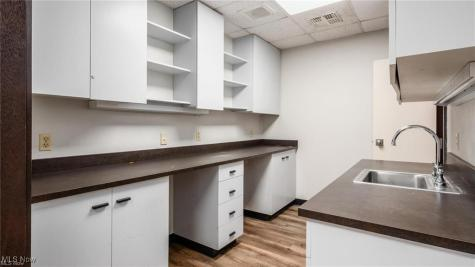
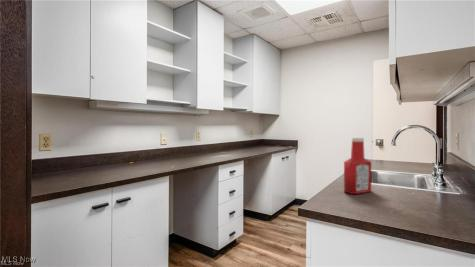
+ soap bottle [343,137,372,195]
